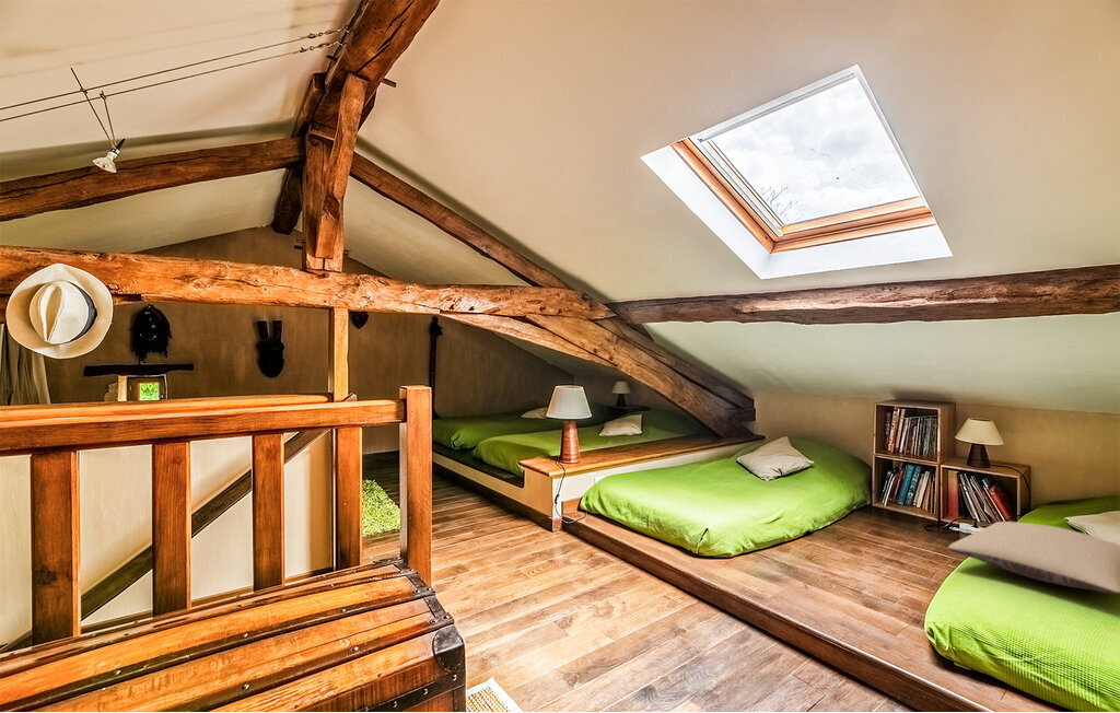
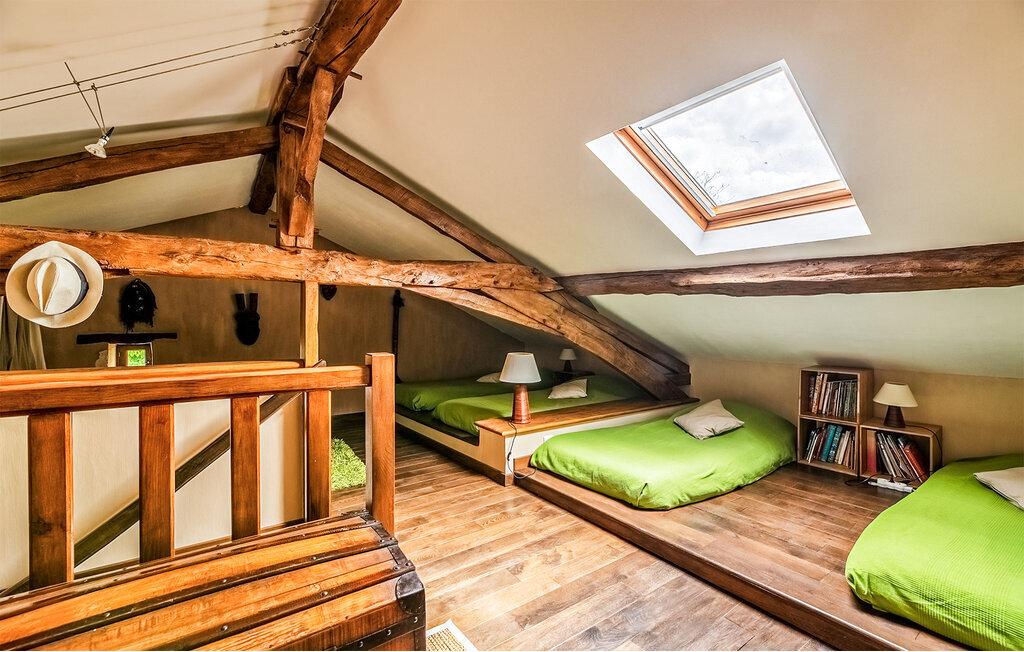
- pillow [947,521,1120,595]
